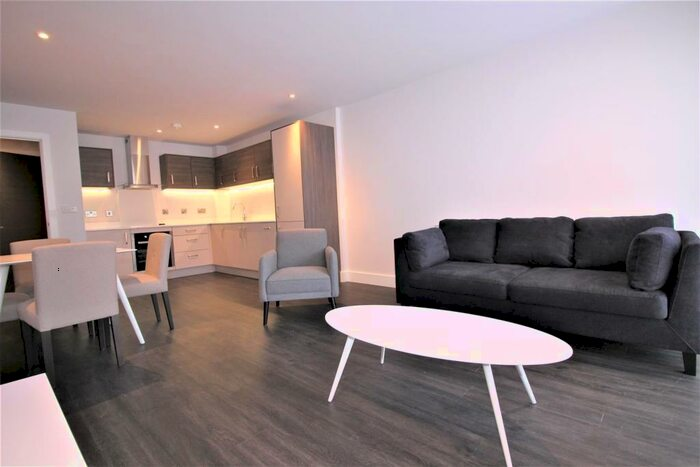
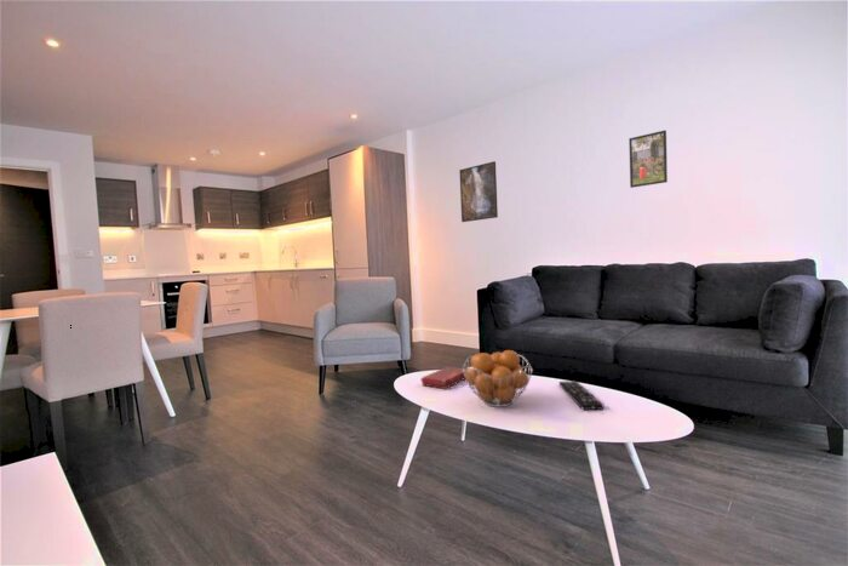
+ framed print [628,130,669,189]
+ remote control [558,379,605,411]
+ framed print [458,160,499,223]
+ fruit basket [462,349,534,408]
+ book [419,366,466,390]
